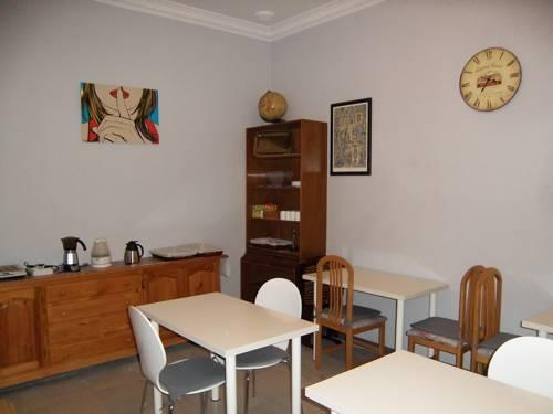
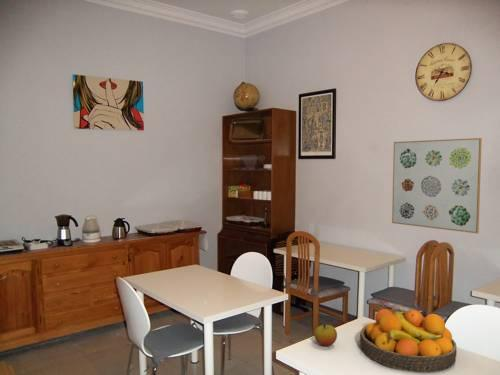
+ wall art [391,137,483,234]
+ apple [313,324,338,347]
+ fruit bowl [359,308,458,374]
